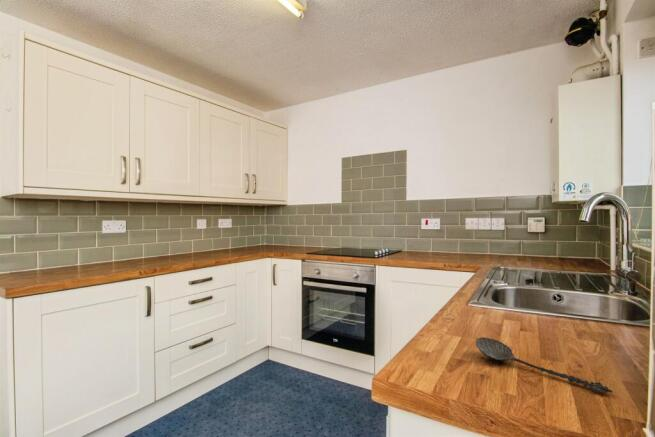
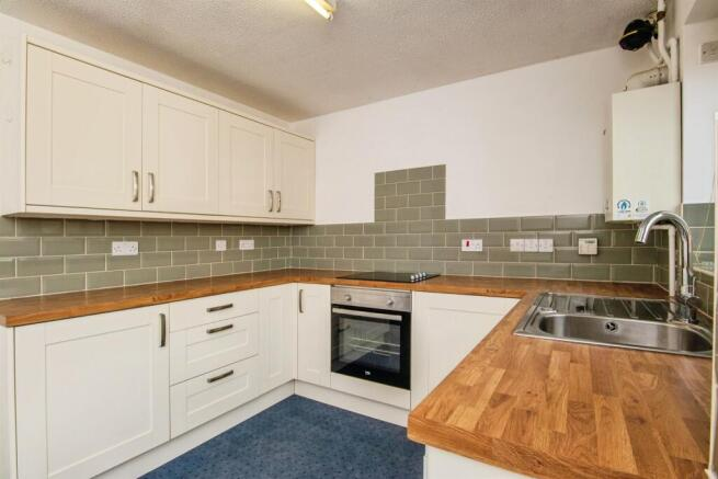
- spoon [474,336,614,394]
